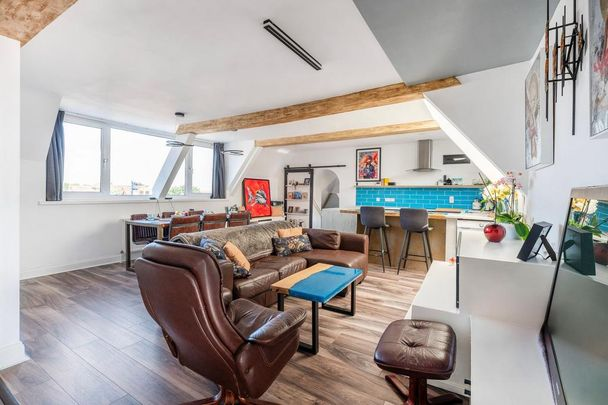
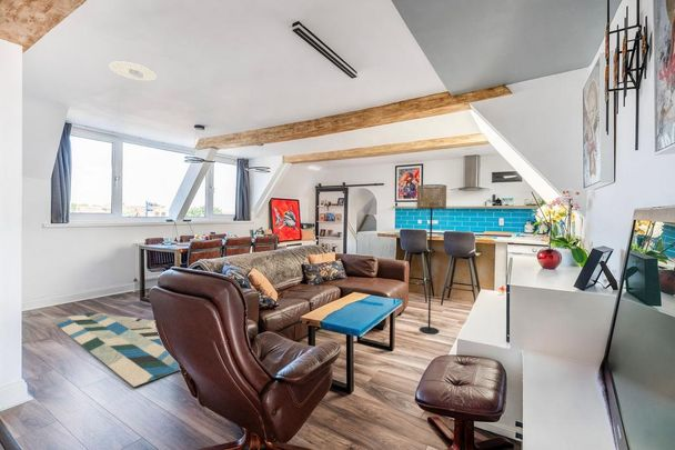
+ floor lamp [416,183,447,334]
+ recessed light [108,60,158,82]
+ rug [50,311,181,388]
